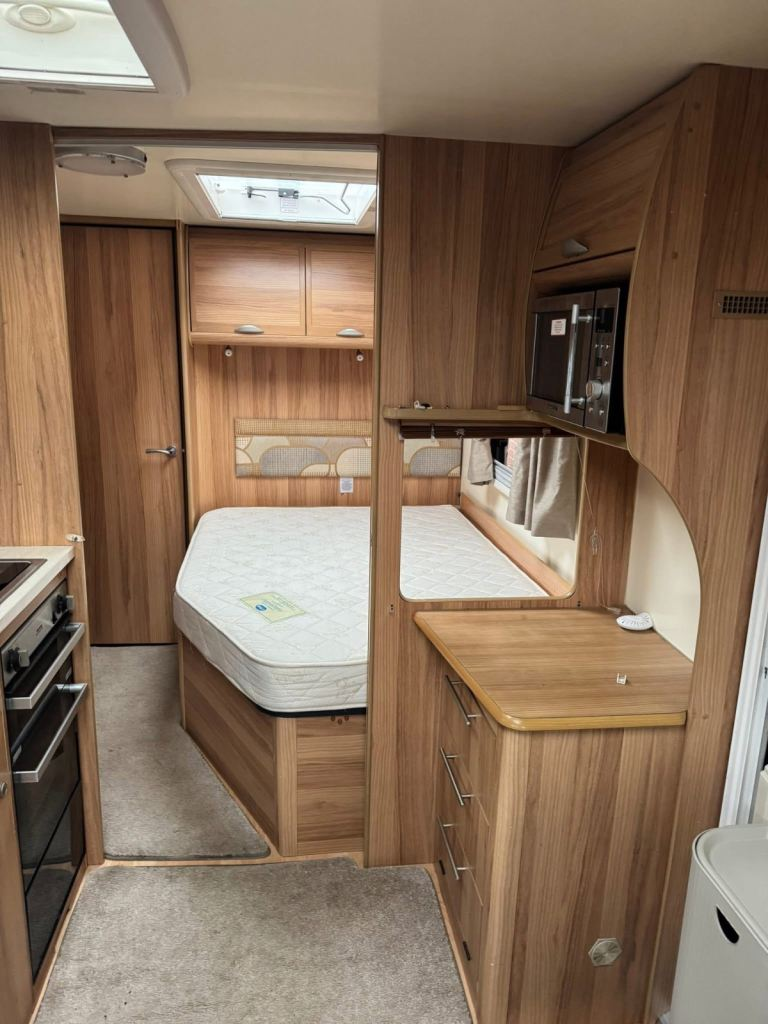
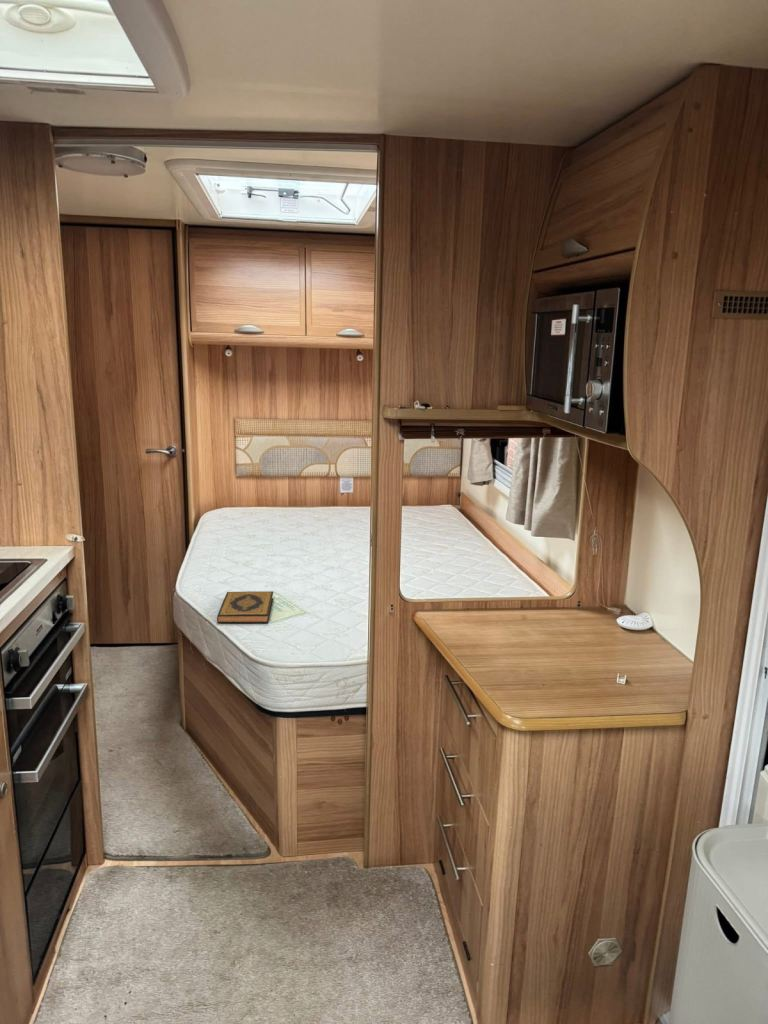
+ hardback book [216,590,274,624]
